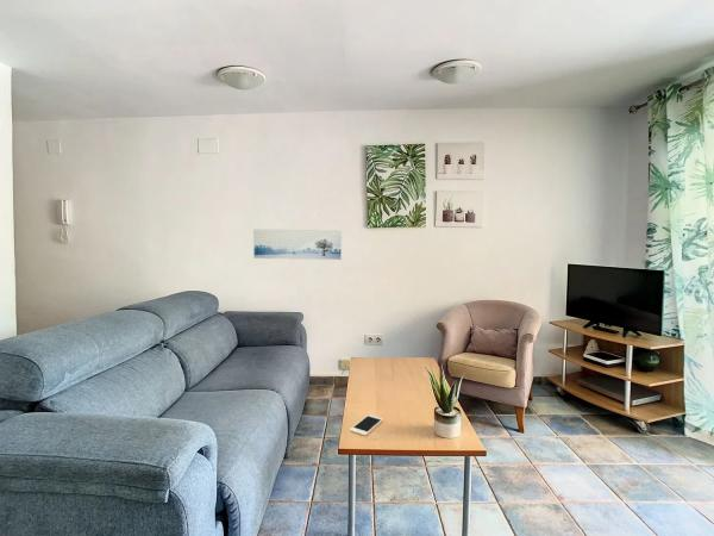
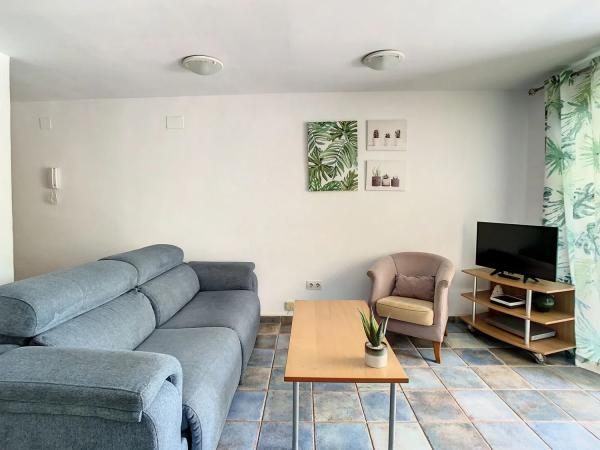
- cell phone [349,413,384,436]
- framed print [252,229,343,261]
